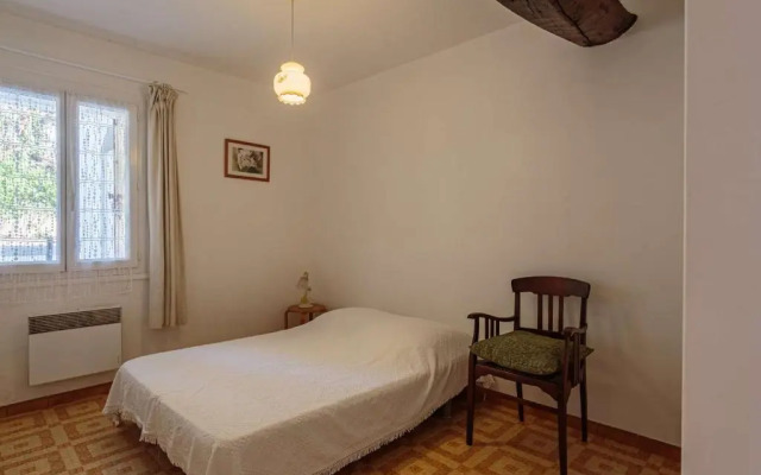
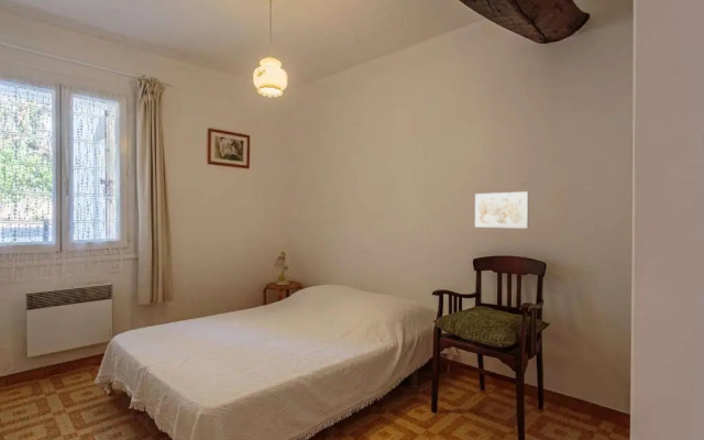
+ wall art [474,190,530,229]
